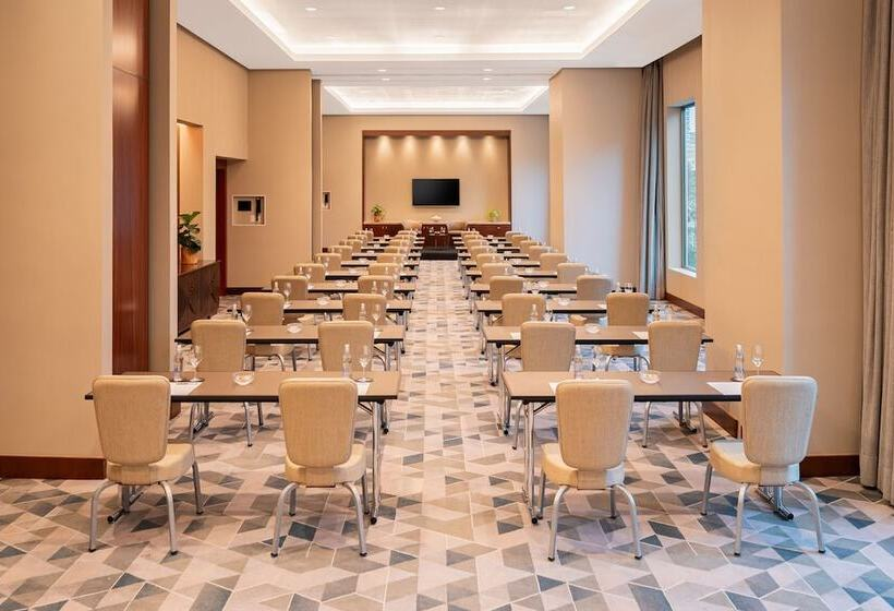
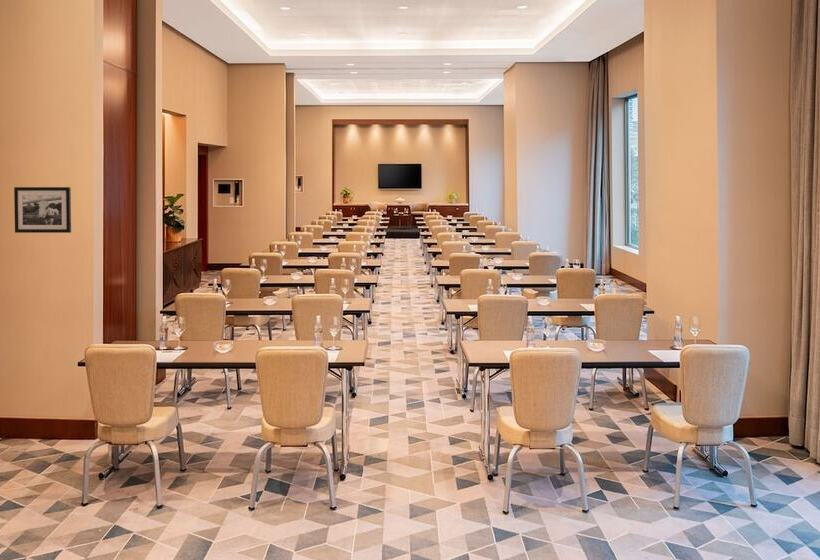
+ picture frame [13,186,72,234]
